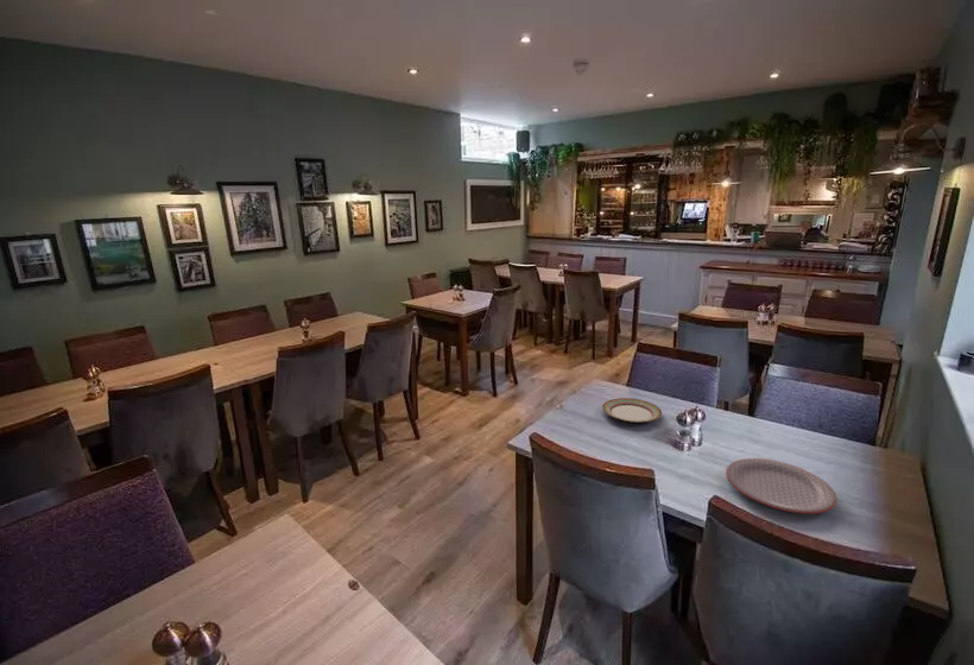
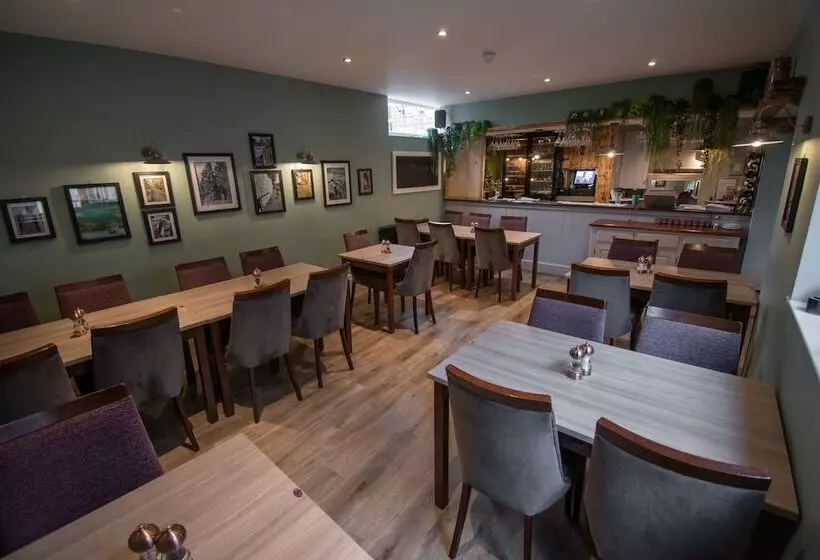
- plate [601,397,663,424]
- plate [725,457,839,515]
